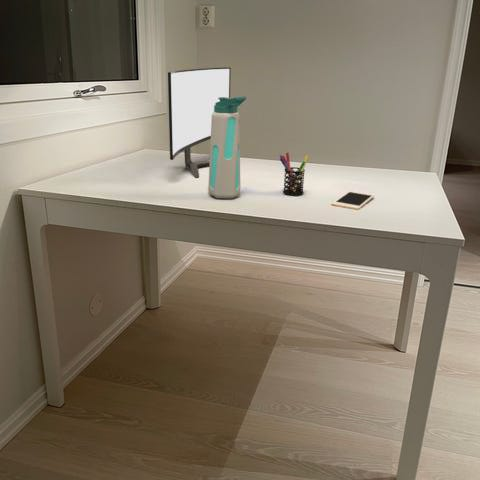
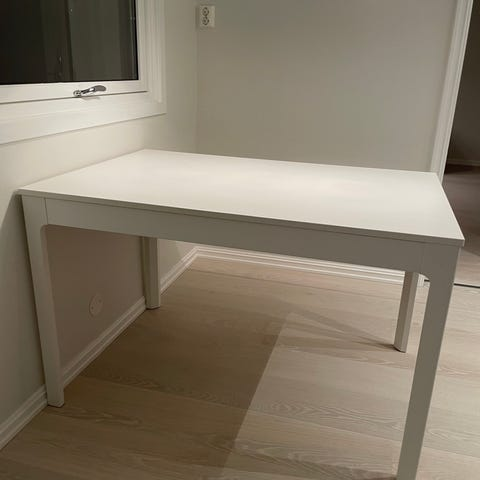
- cell phone [331,190,375,211]
- water bottle [207,96,247,200]
- monitor [167,66,232,179]
- pen holder [279,152,309,197]
